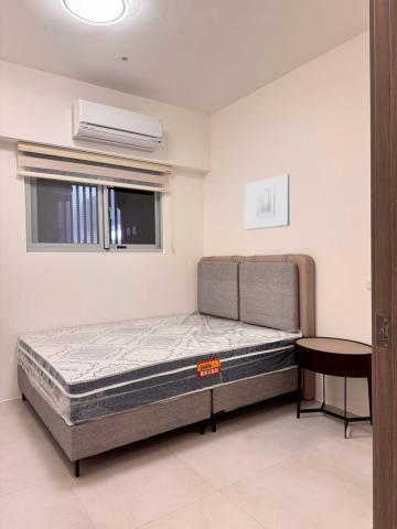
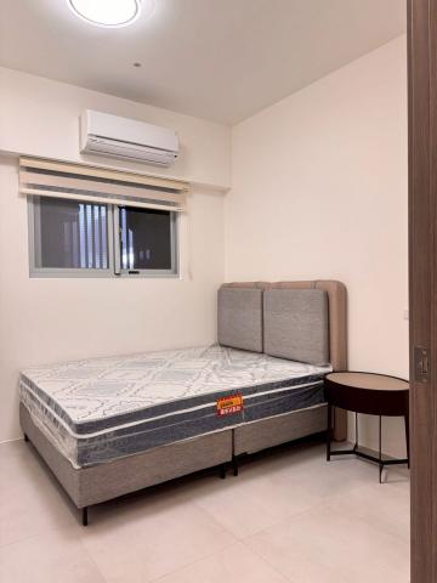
- wall art [244,173,291,231]
